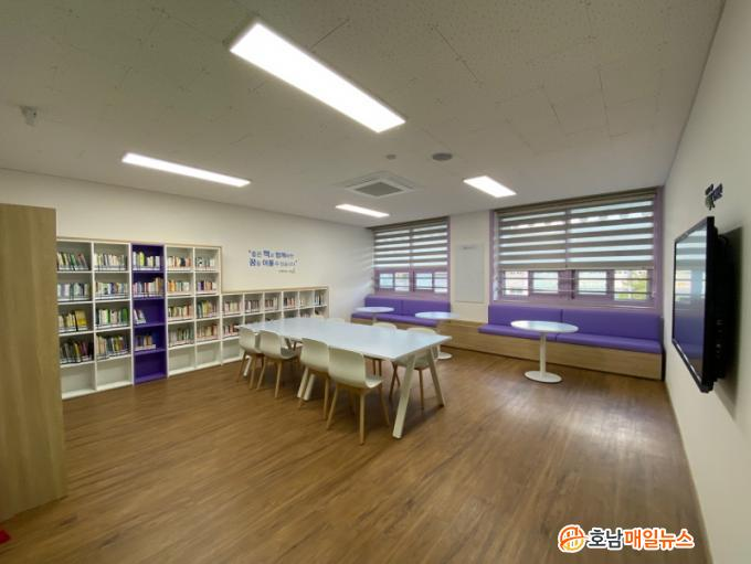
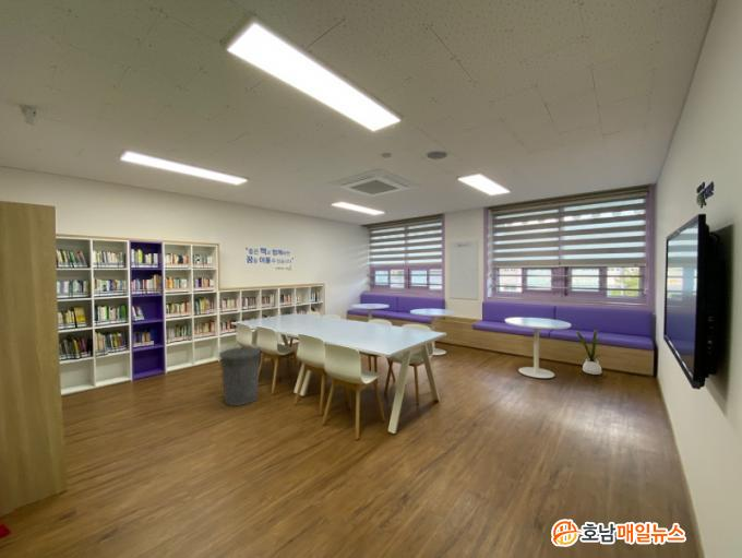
+ trash can [218,344,262,407]
+ house plant [572,322,610,376]
